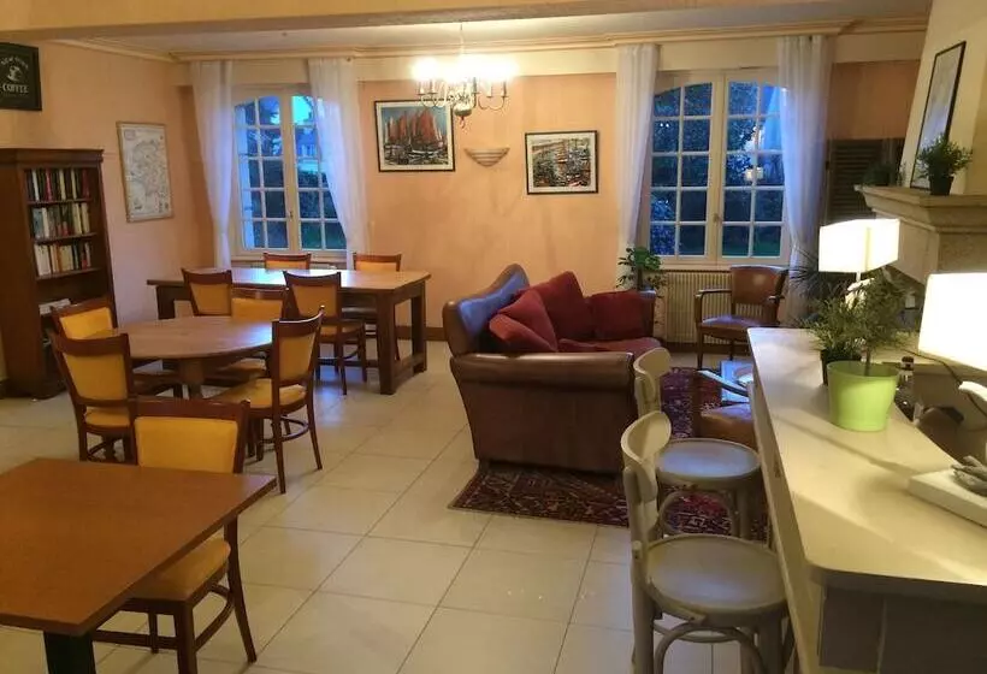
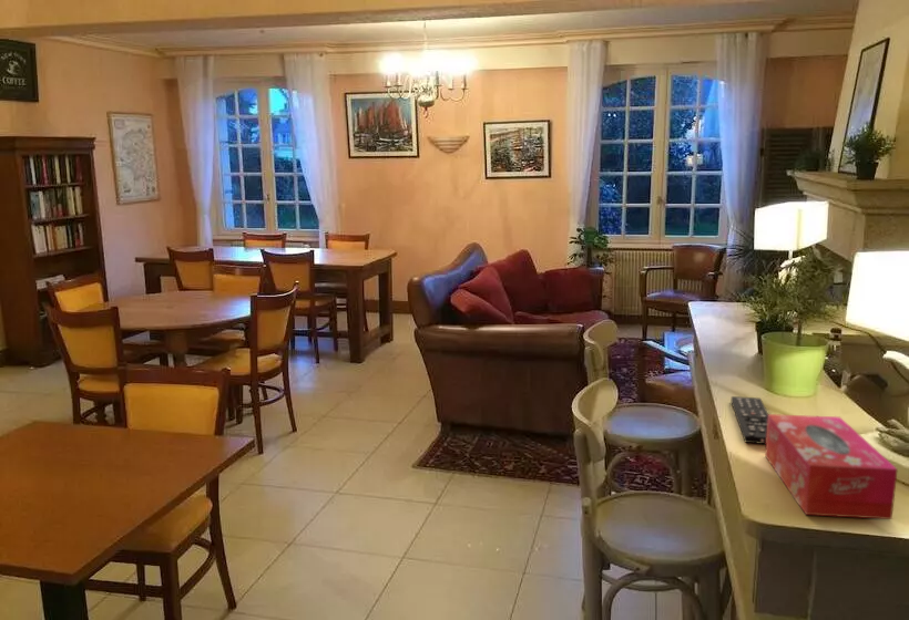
+ remote control [731,395,769,445]
+ tissue box [764,413,899,520]
